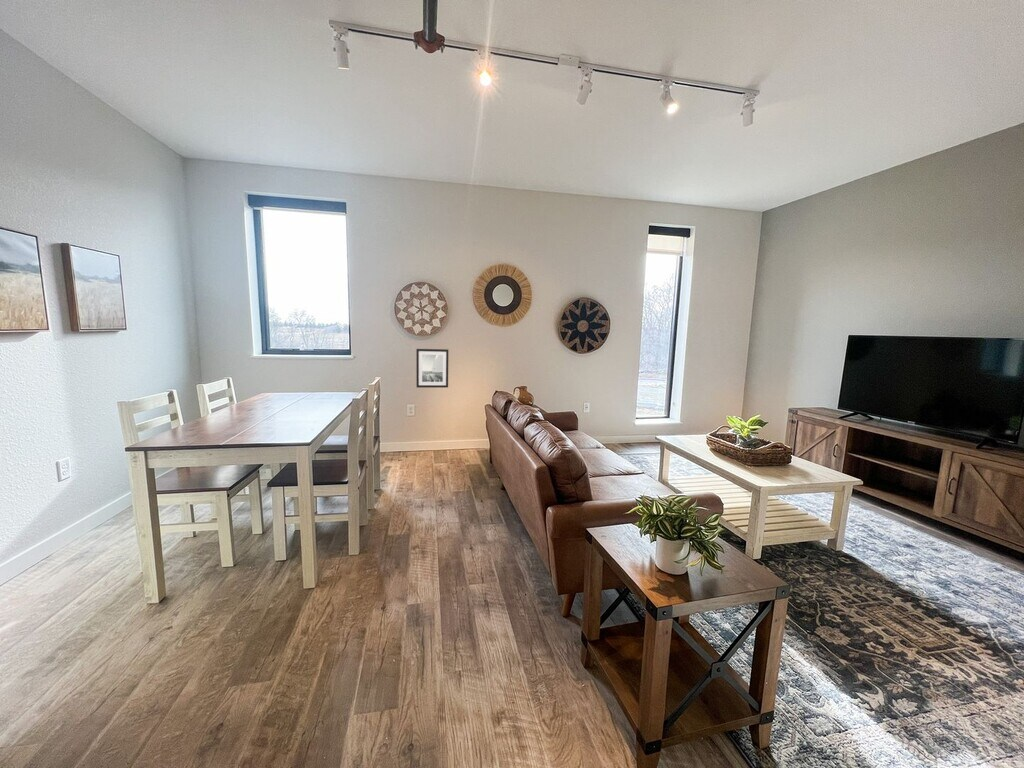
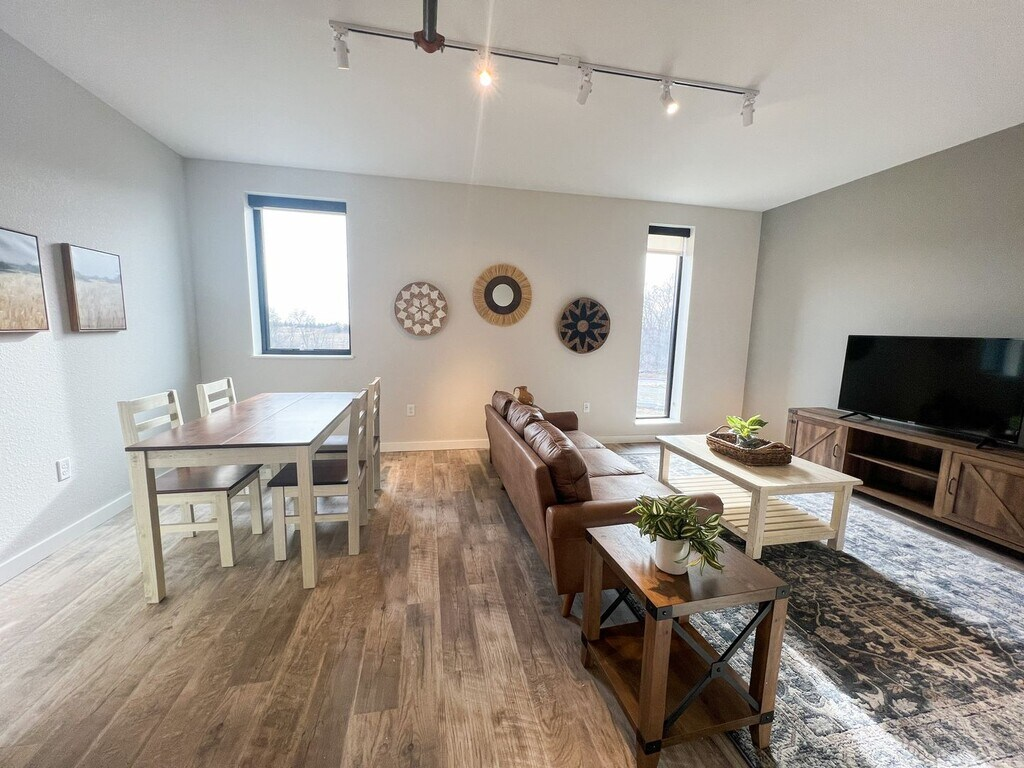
- wall art [415,348,449,389]
